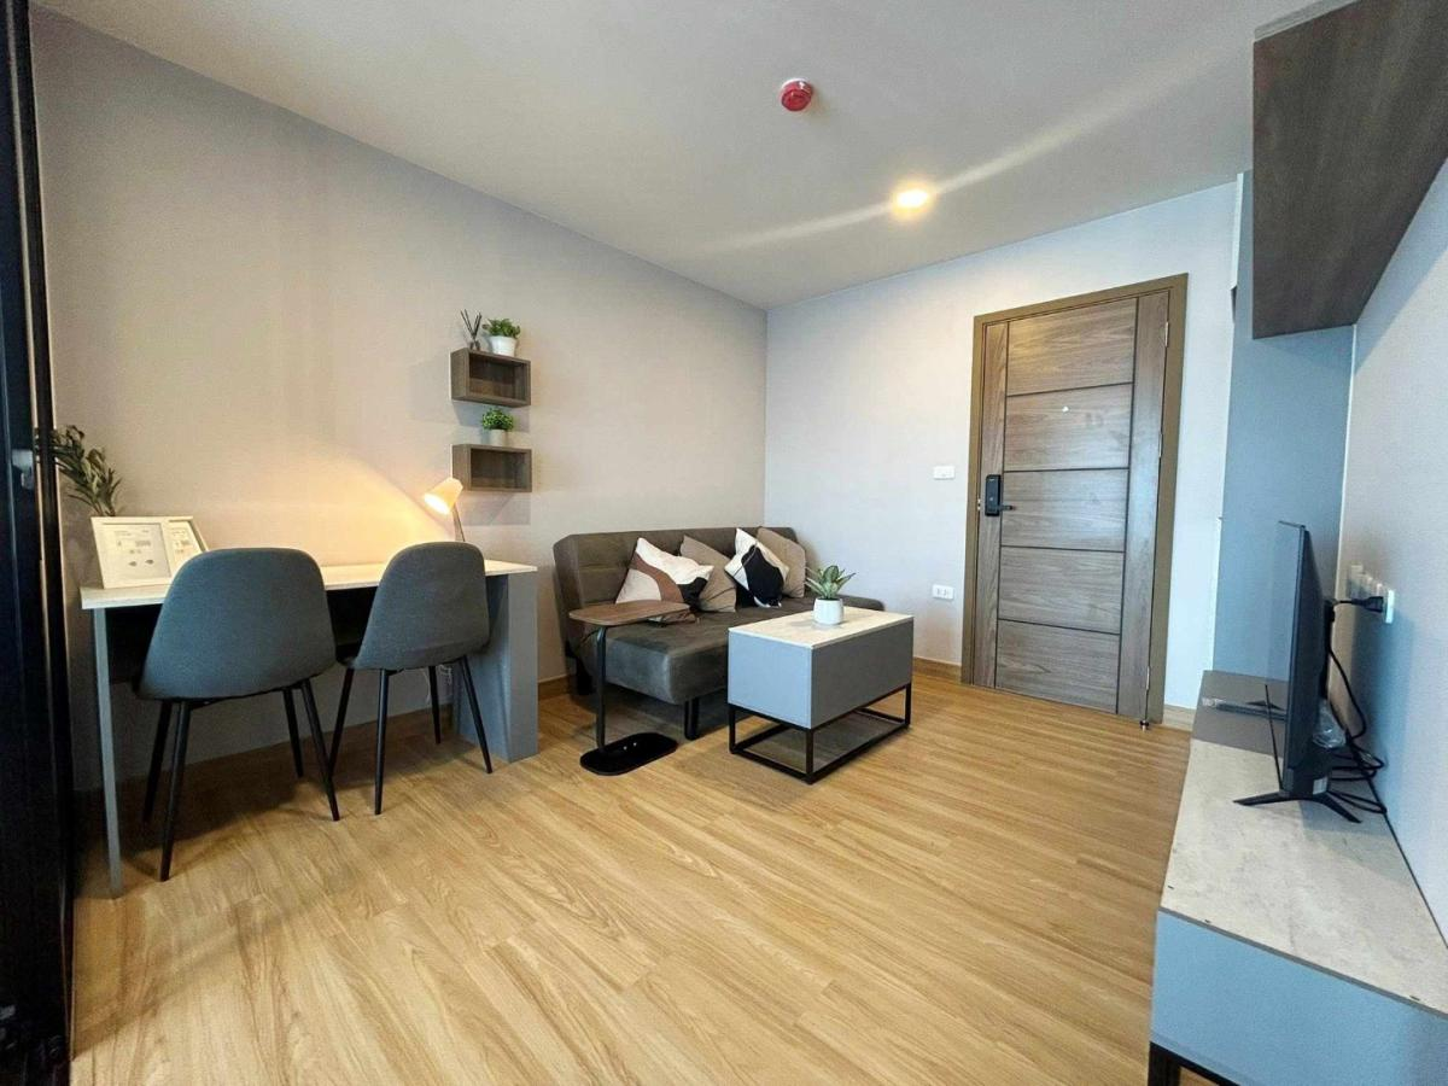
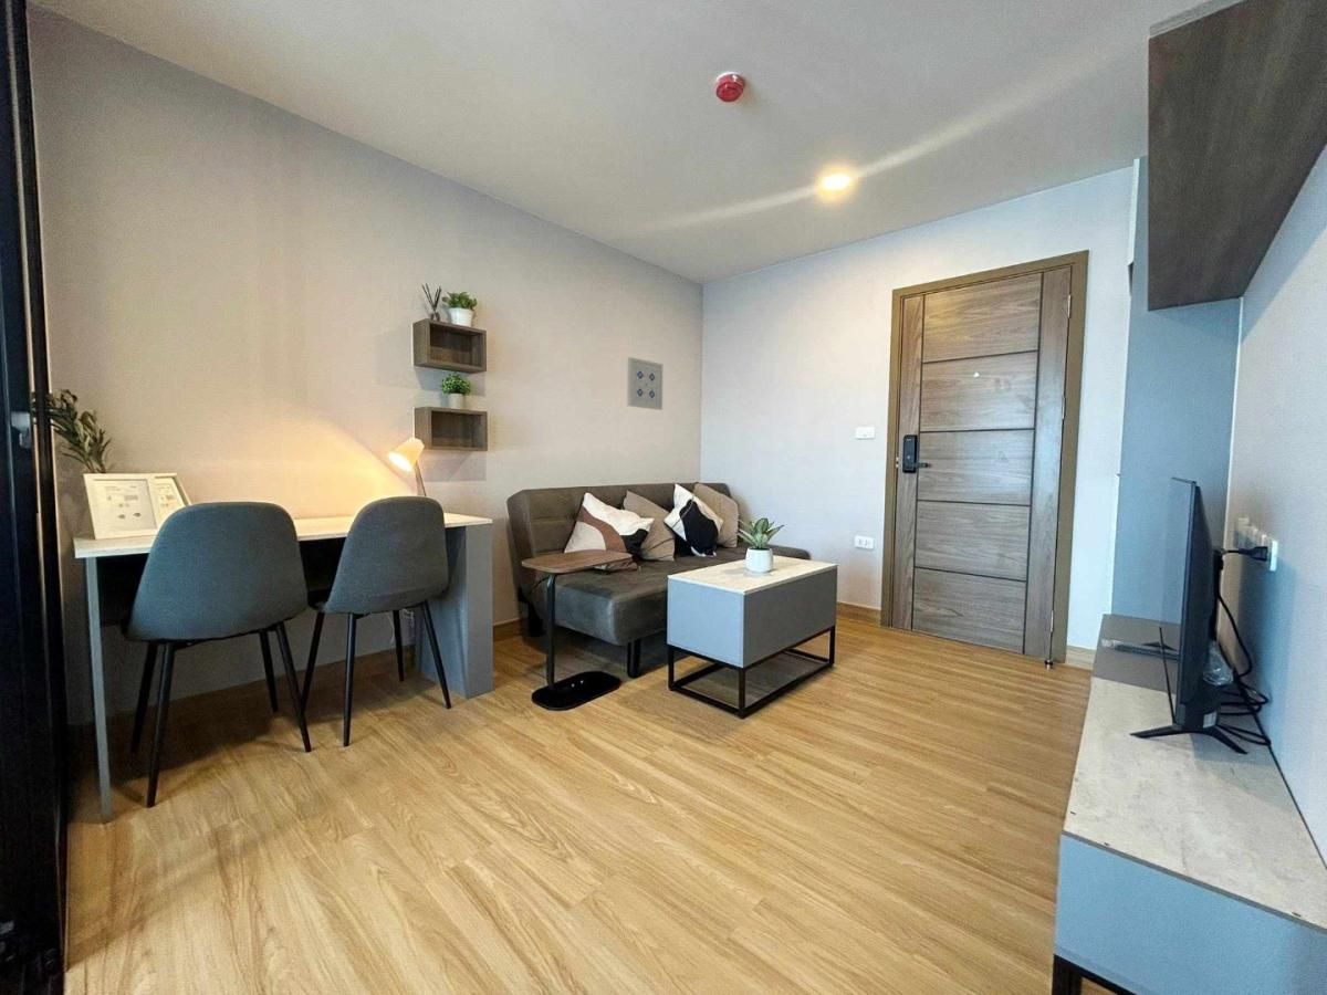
+ wall art [626,356,663,411]
